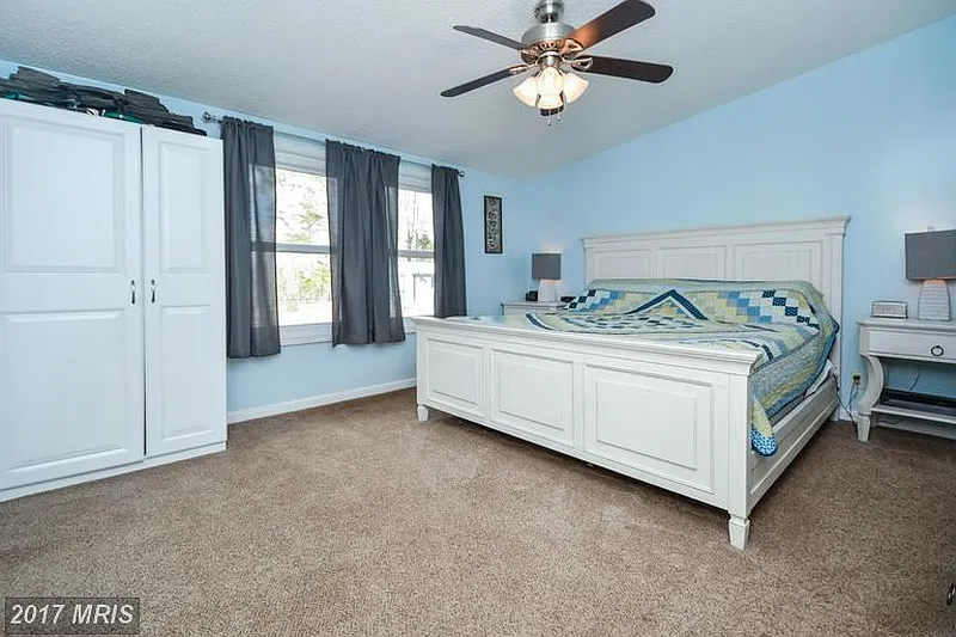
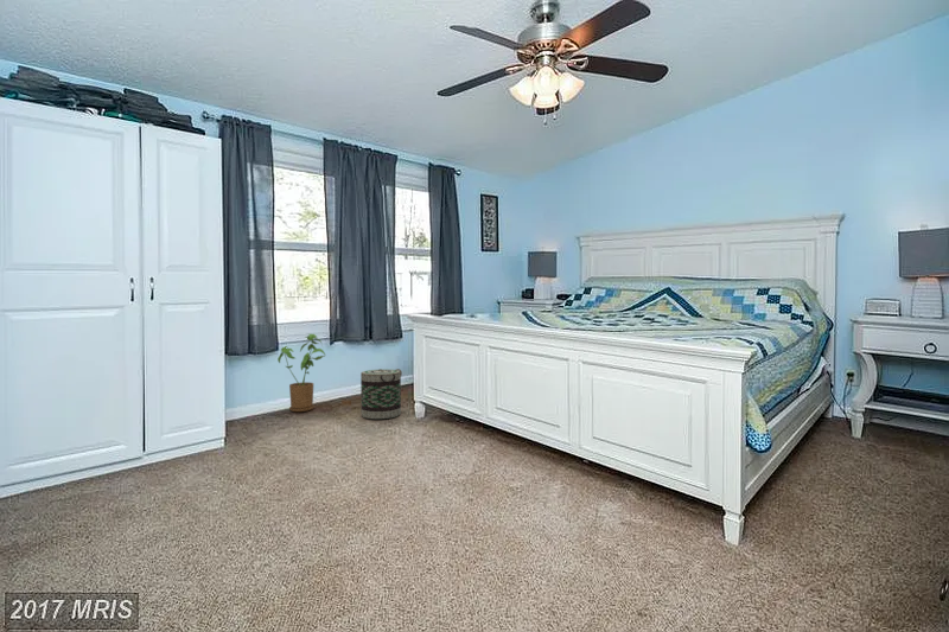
+ house plant [276,333,327,413]
+ basket [359,368,403,420]
